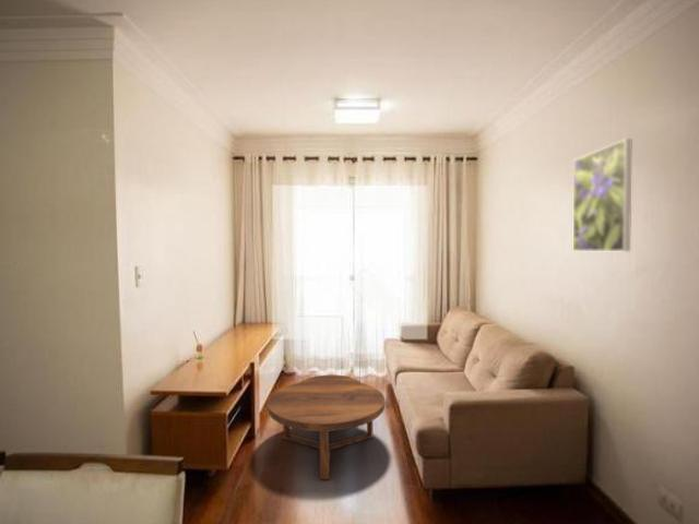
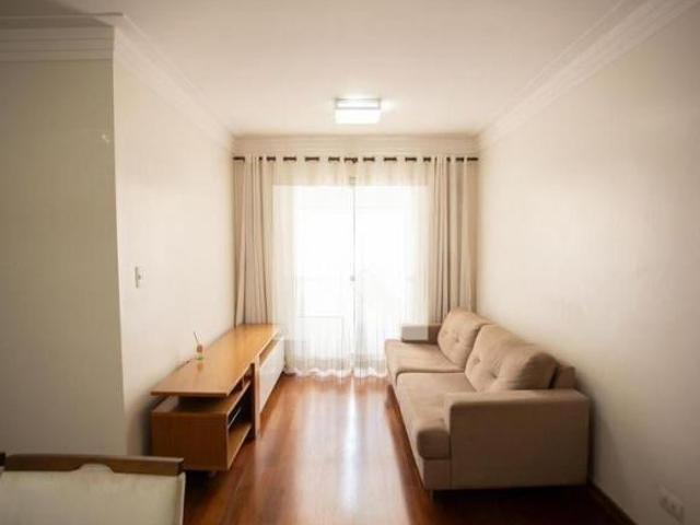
- coffee table [266,374,386,480]
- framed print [571,138,632,252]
